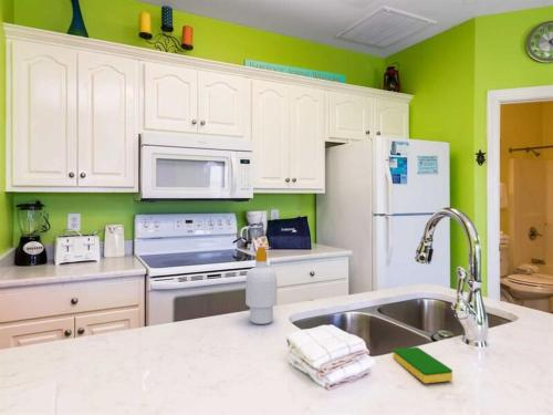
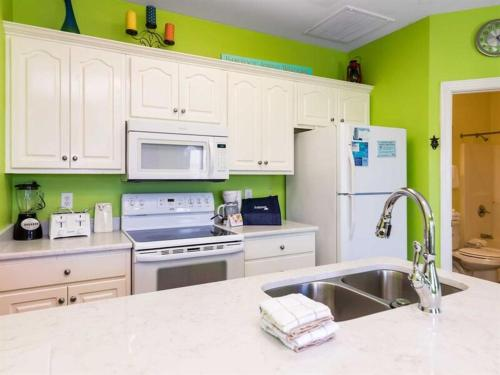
- soap bottle [244,246,278,325]
- dish sponge [393,346,453,384]
